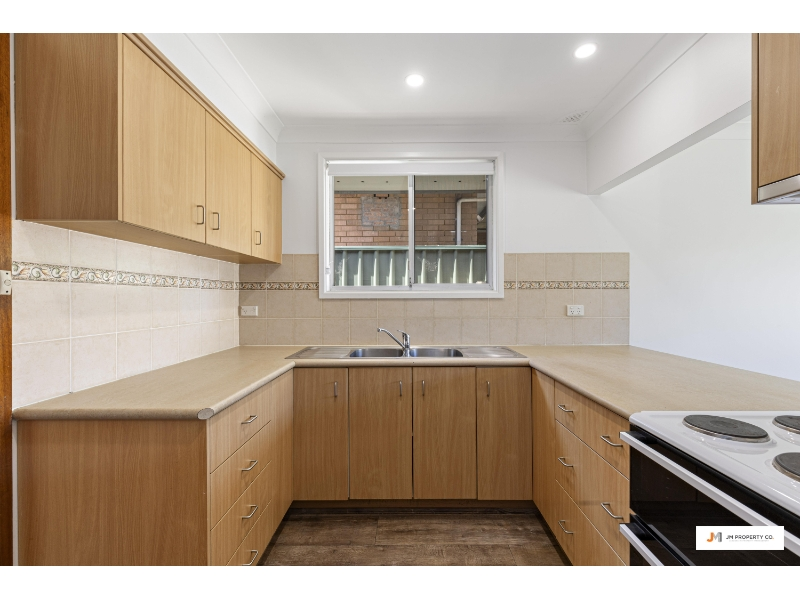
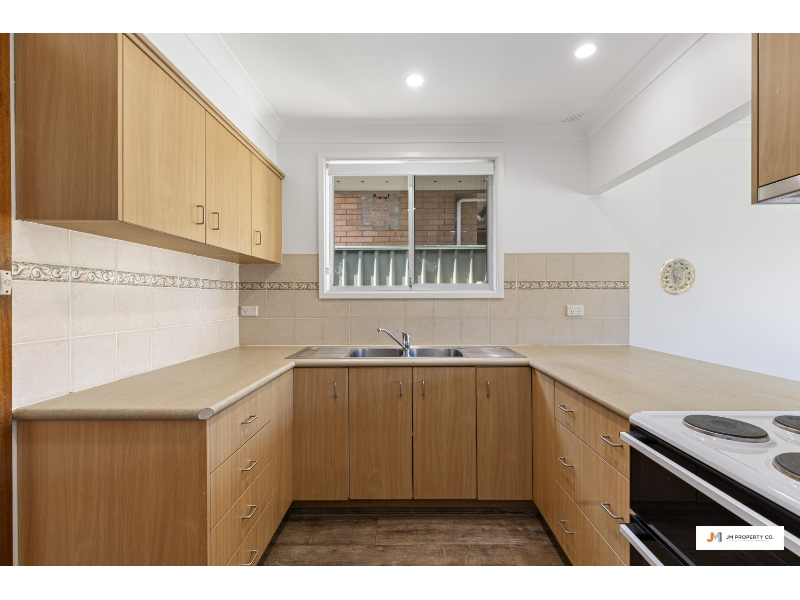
+ decorative plate [658,257,696,296]
